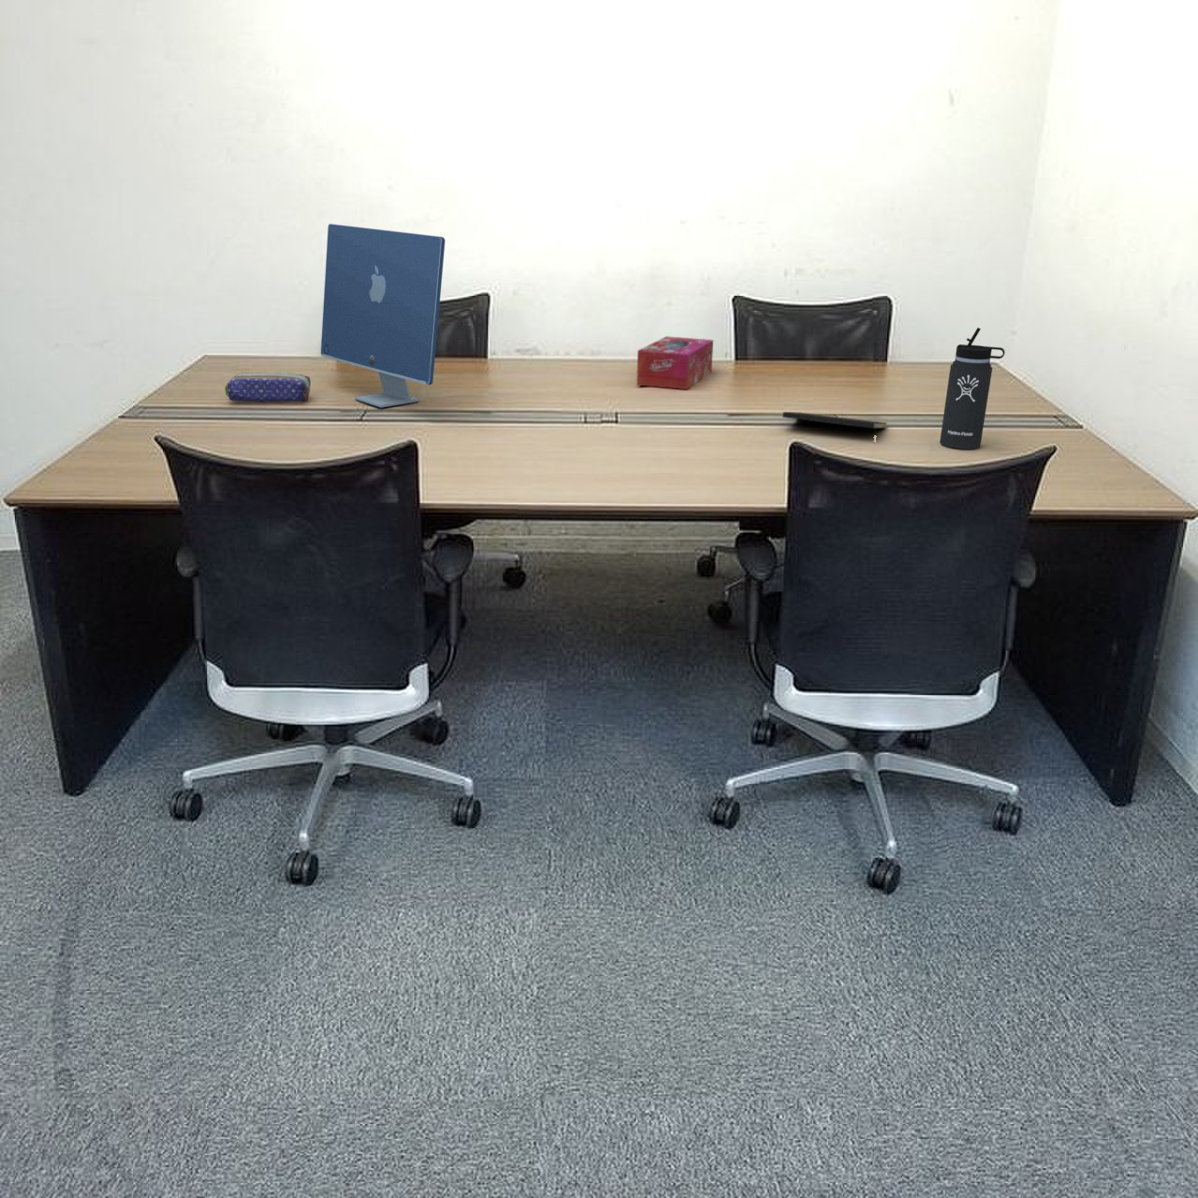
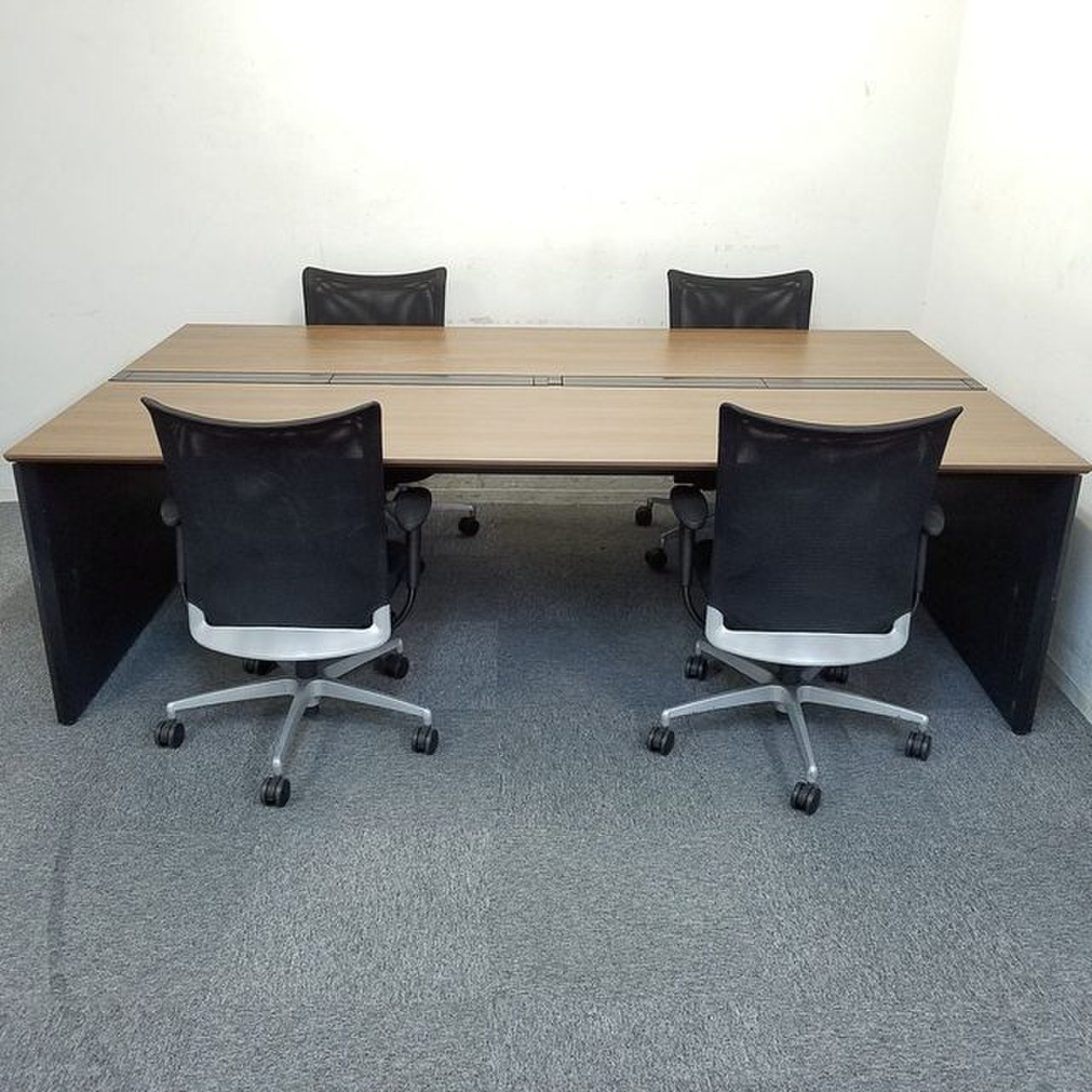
- computer monitor [320,223,447,408]
- notepad [781,411,889,434]
- pencil case [225,372,312,404]
- thermos bottle [939,327,1005,450]
- tissue box [635,335,714,391]
